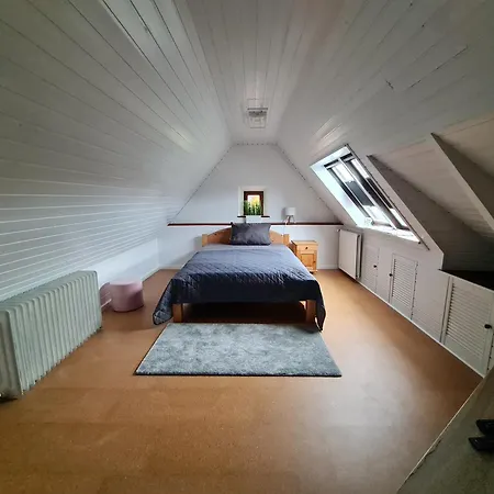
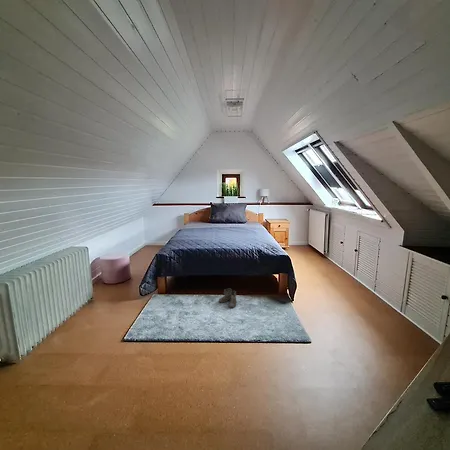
+ boots [218,287,238,309]
